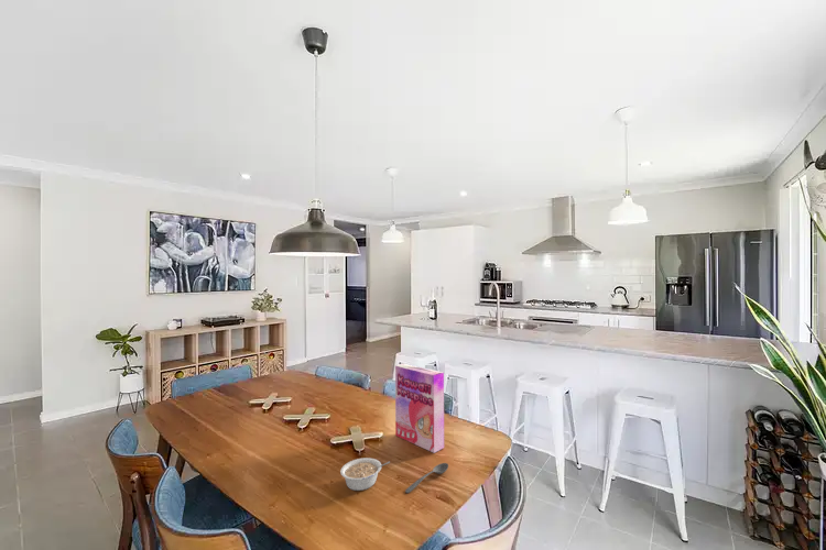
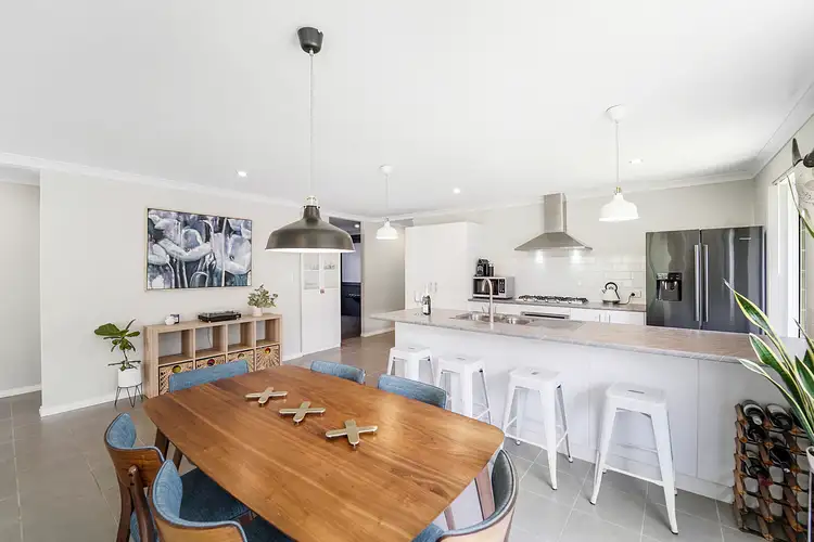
- legume [339,457,391,492]
- soupspoon [404,462,449,494]
- cereal box [394,362,445,454]
